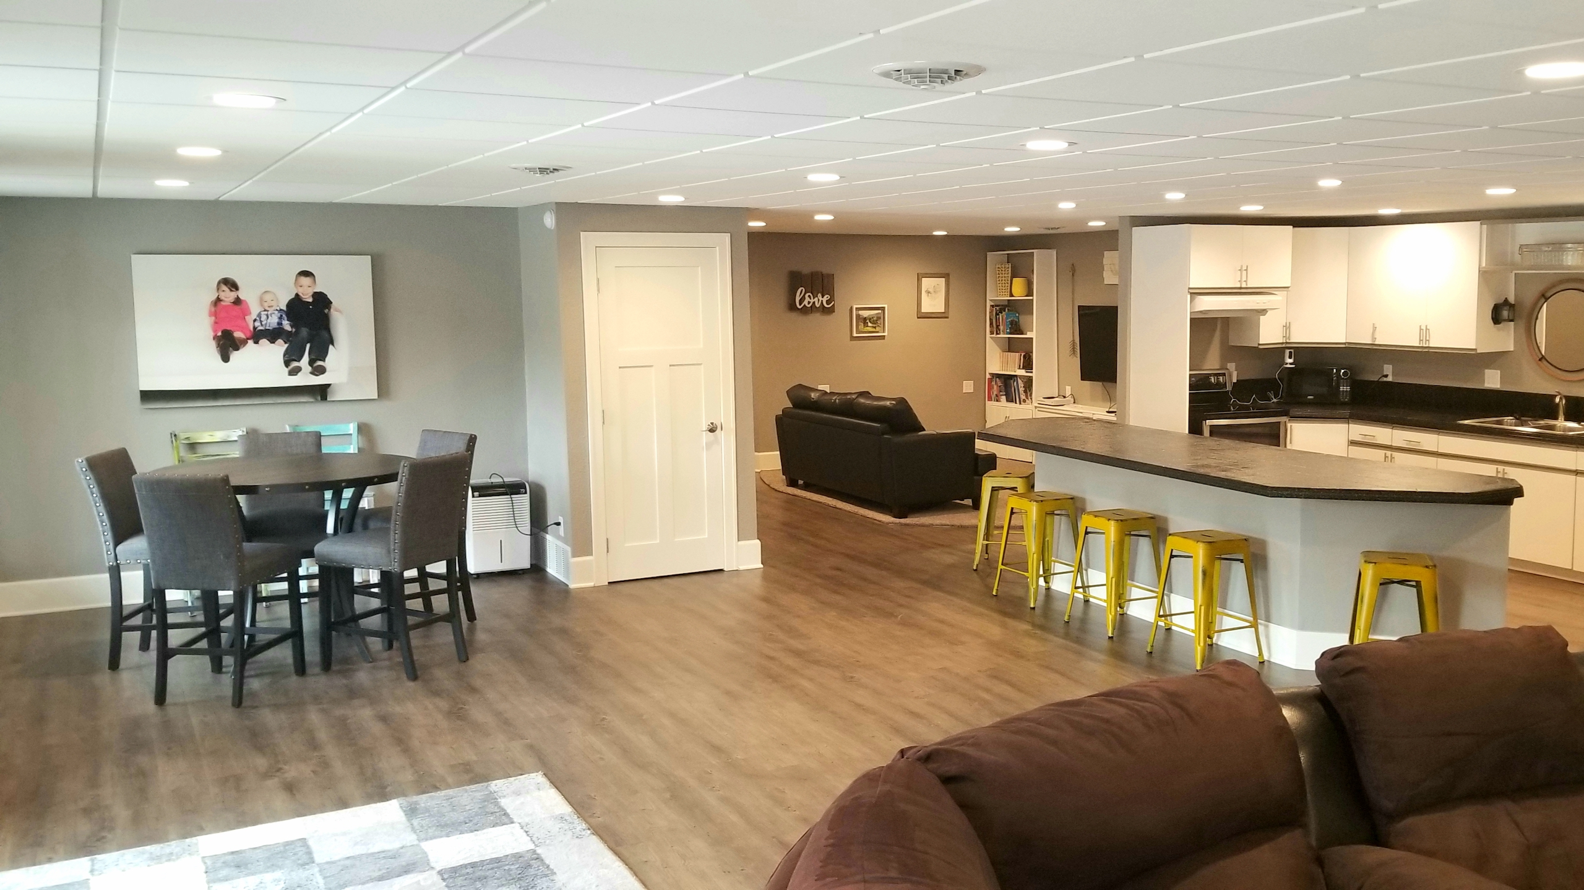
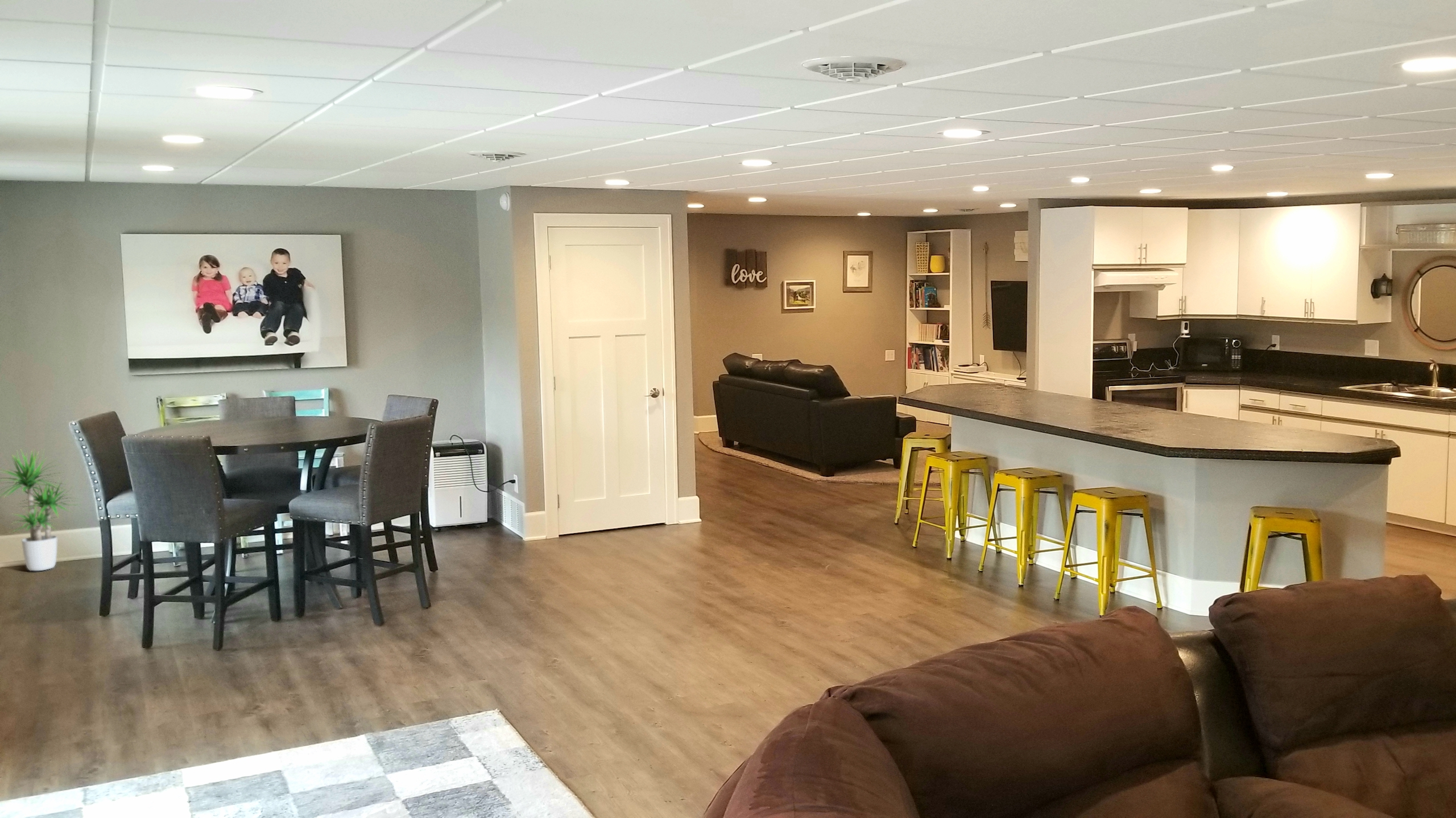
+ potted plant [0,447,83,571]
